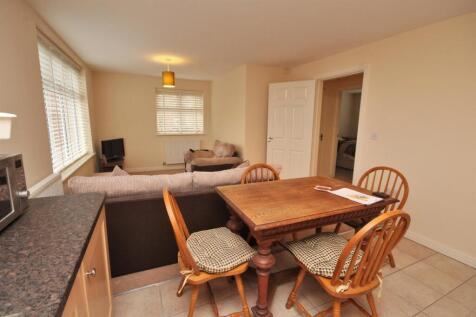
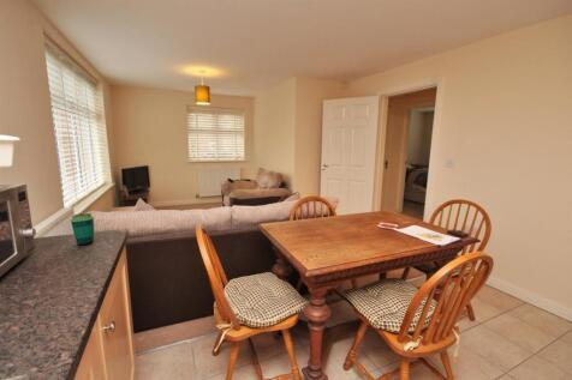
+ cup [70,212,95,246]
